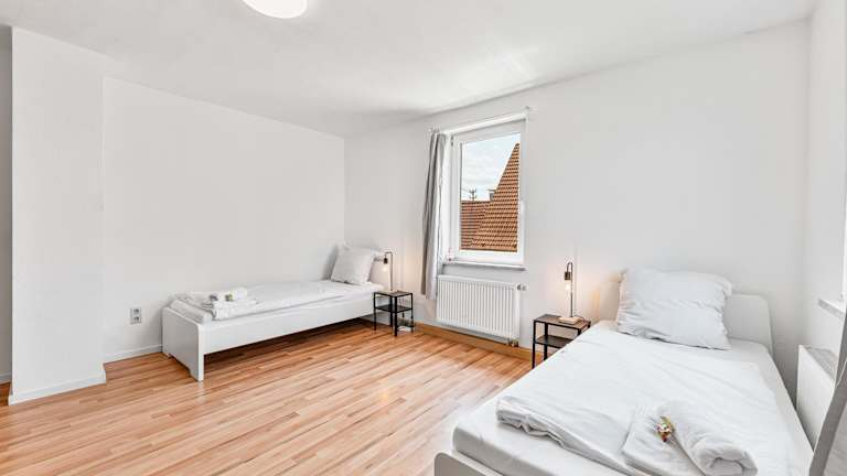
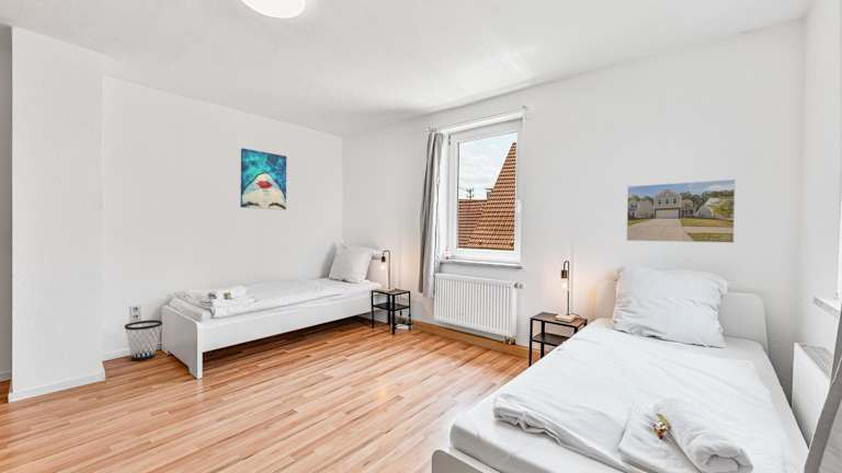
+ wastebasket [124,319,163,361]
+ wall art [239,147,287,211]
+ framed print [626,178,737,244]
